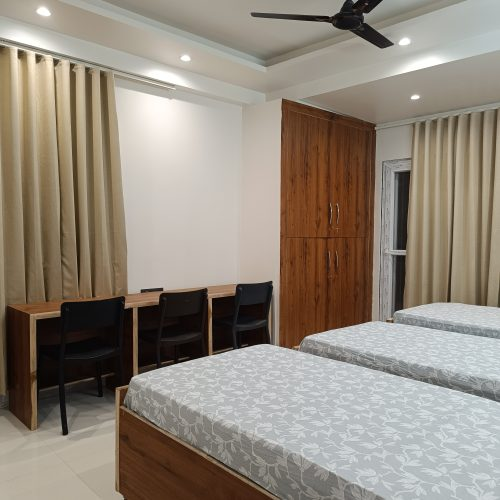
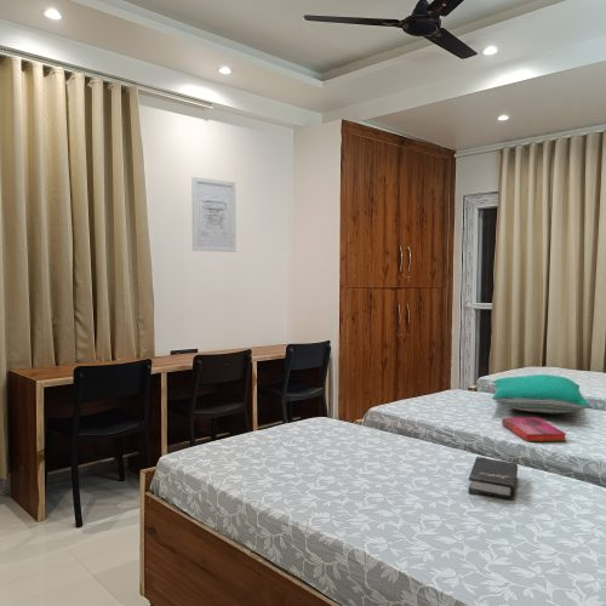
+ hardback book [467,456,519,501]
+ hardback book [501,417,567,442]
+ wall art [190,176,238,253]
+ pillow [491,373,590,415]
